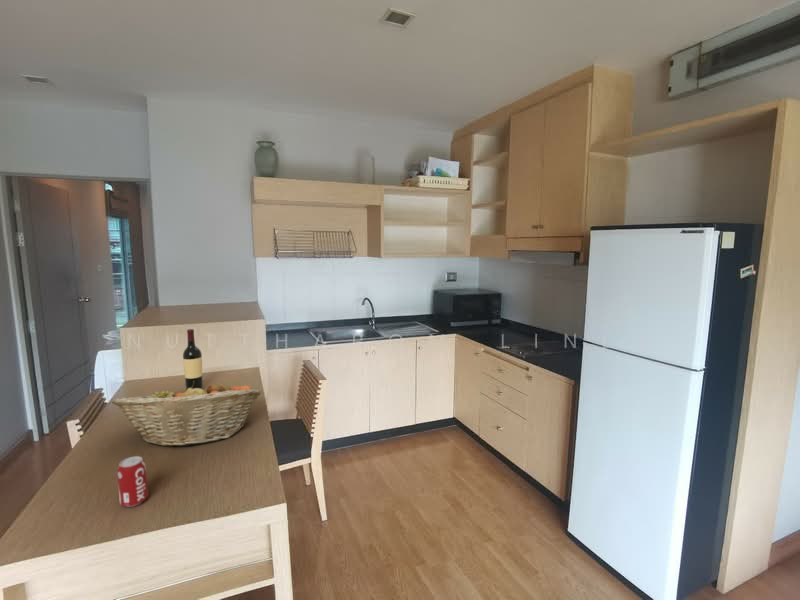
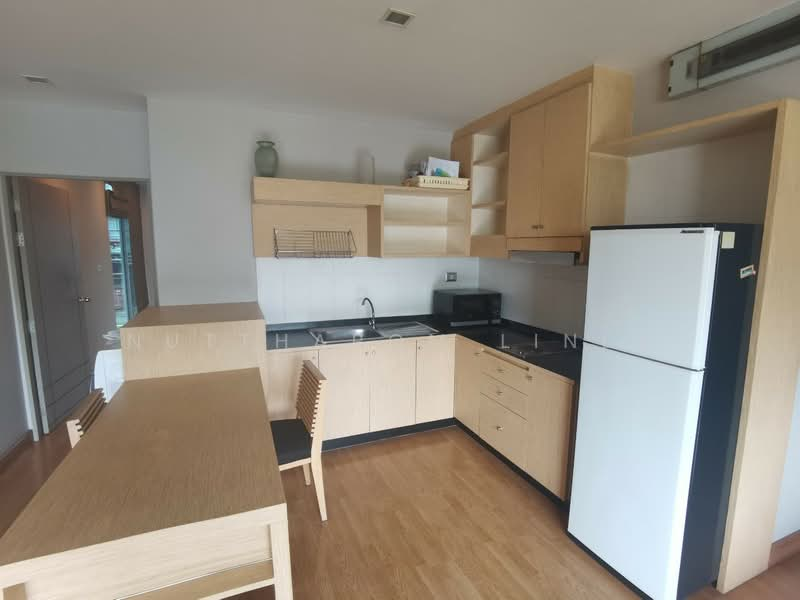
- fruit basket [111,380,262,448]
- wine bottle [182,328,204,390]
- beverage can [116,455,149,508]
